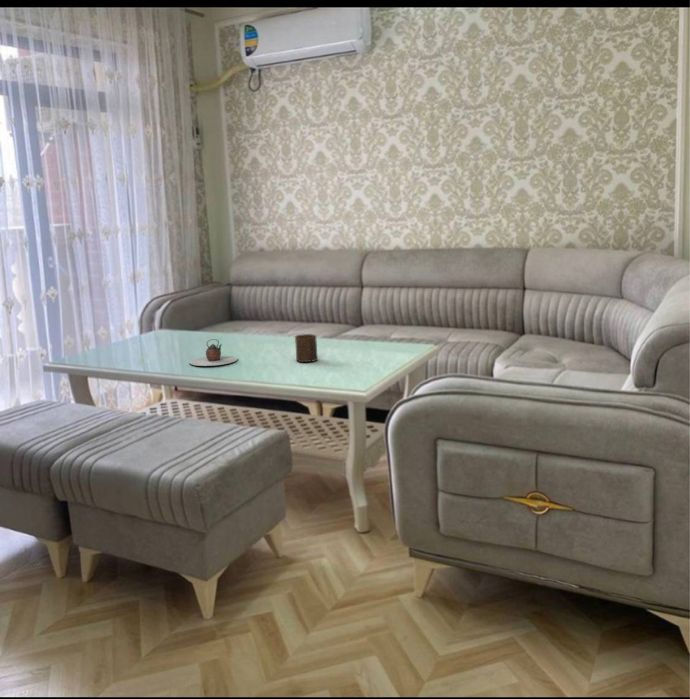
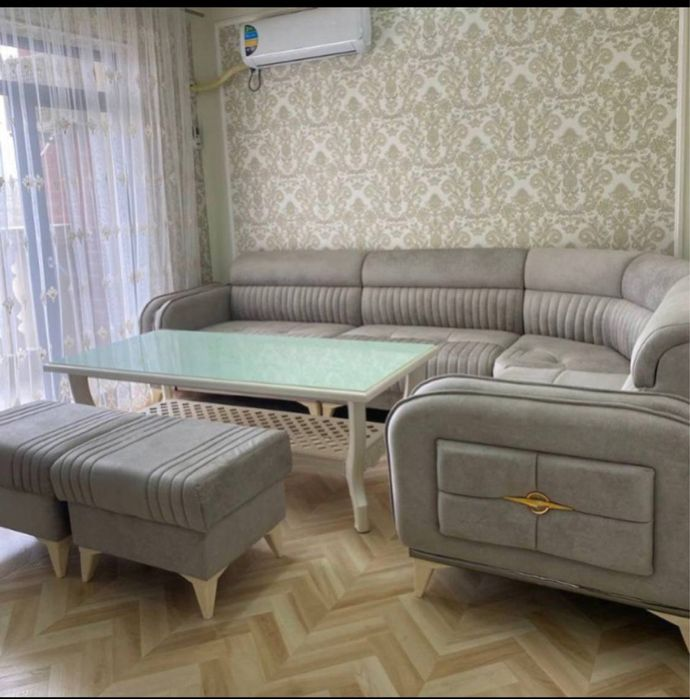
- teapot [188,338,238,367]
- cup [294,333,318,363]
